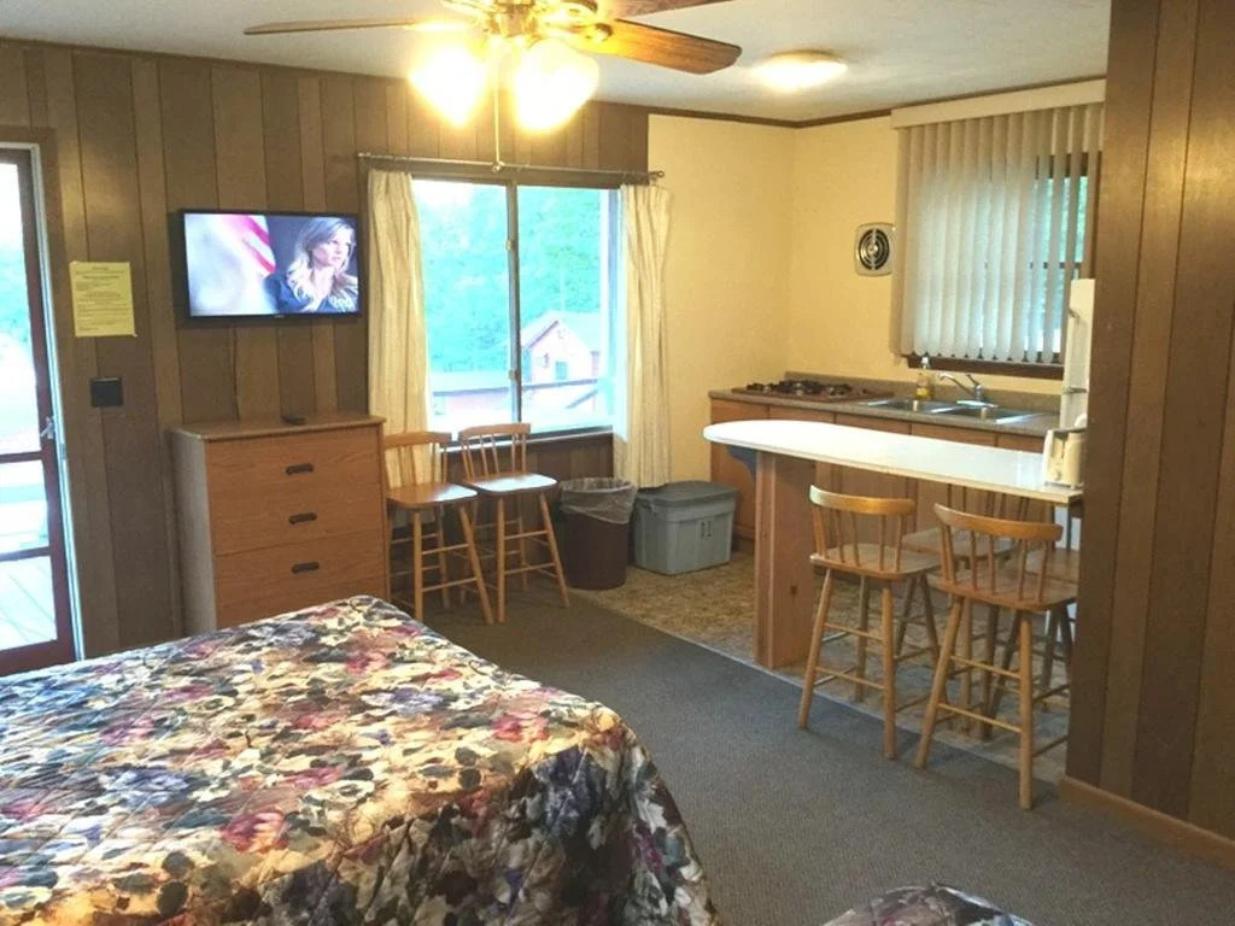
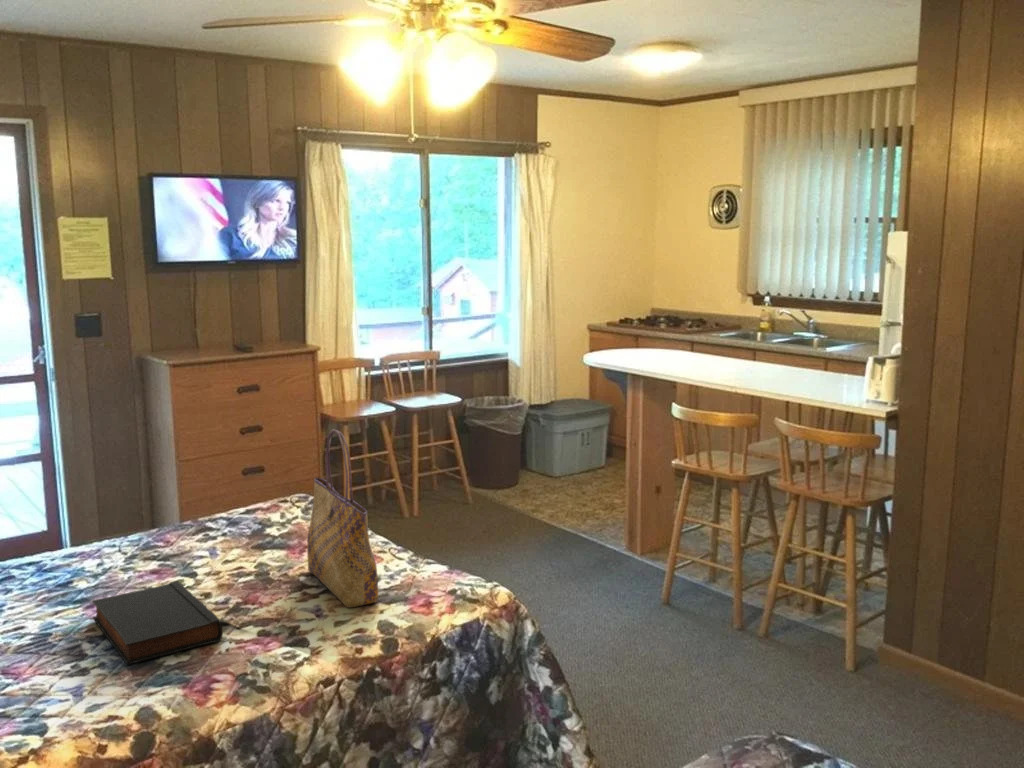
+ book [91,580,224,666]
+ tote bag [306,429,379,609]
